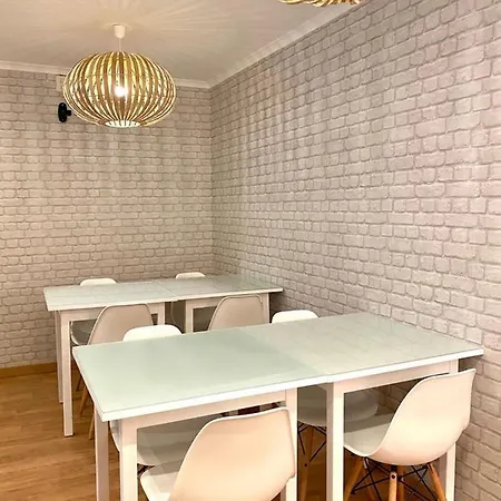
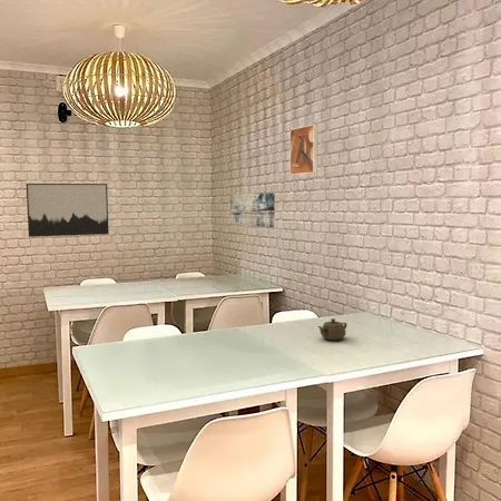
+ wall art [229,193,276,228]
+ teapot [316,317,348,342]
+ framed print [289,122,318,176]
+ wall art [24,183,110,238]
